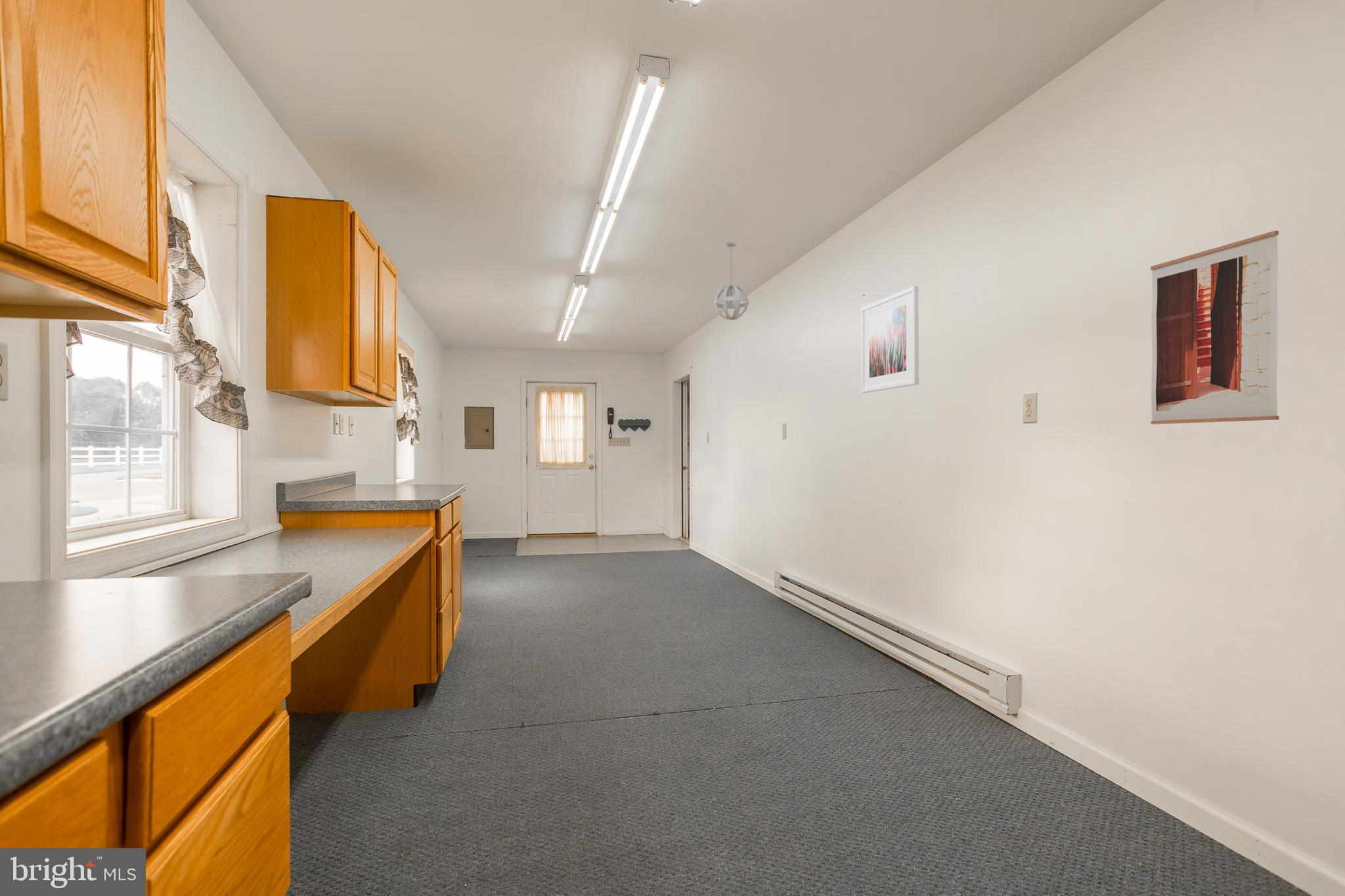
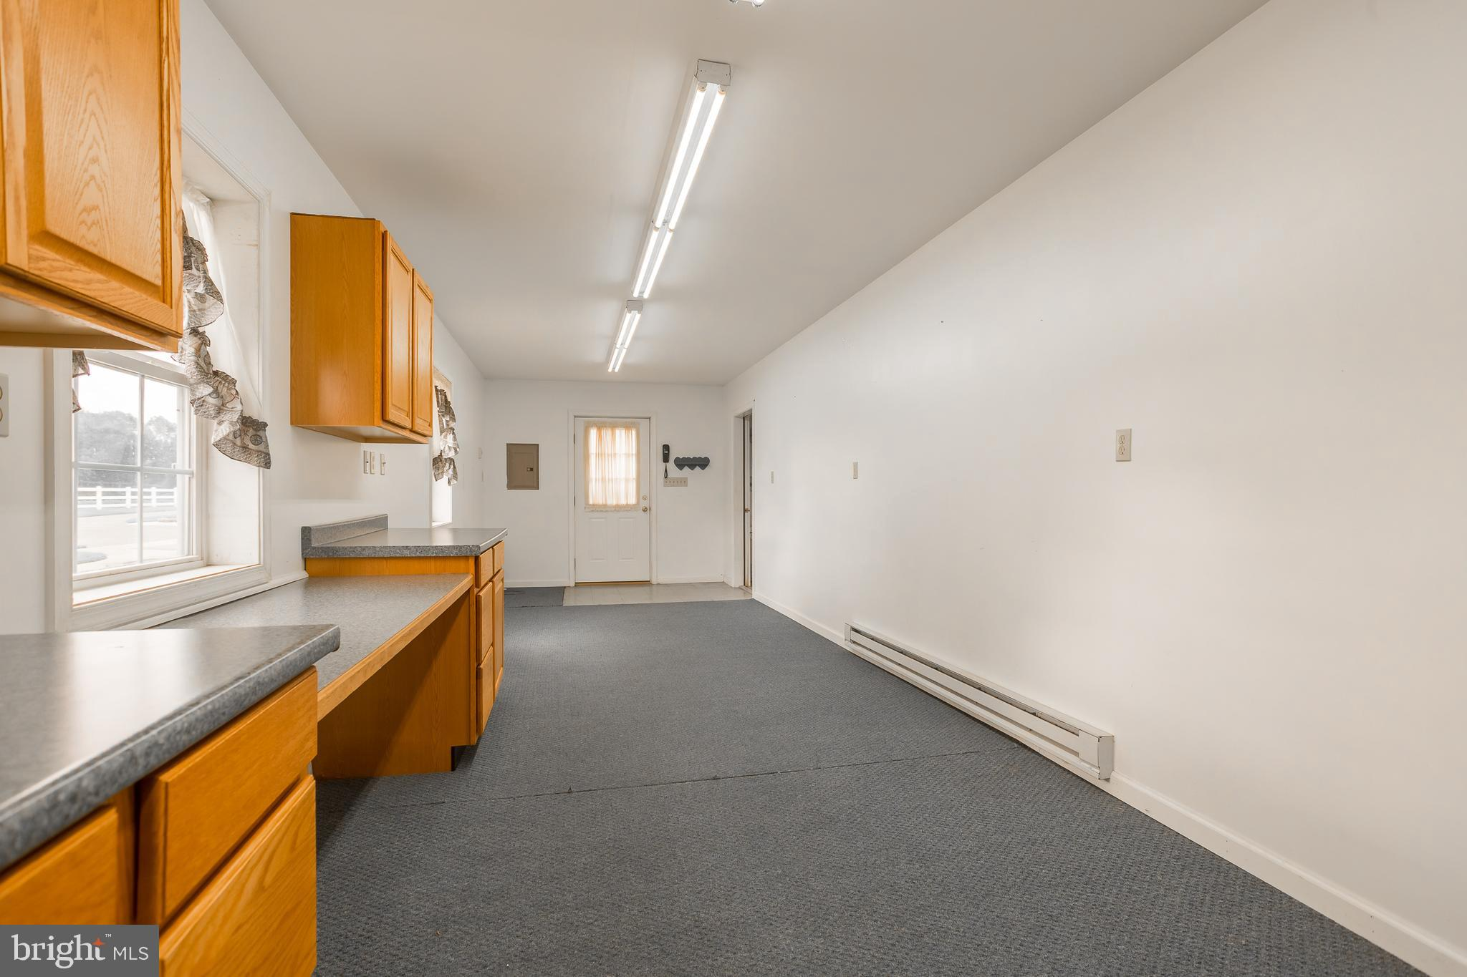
- wall art [1150,230,1279,425]
- pendant light [714,241,749,320]
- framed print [860,286,919,394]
